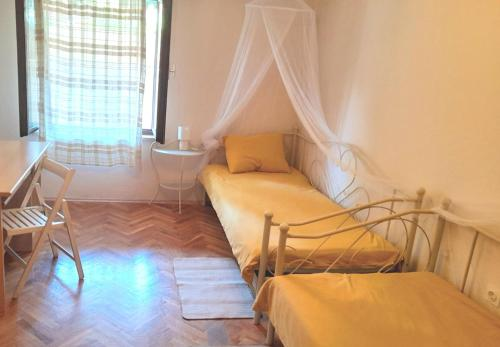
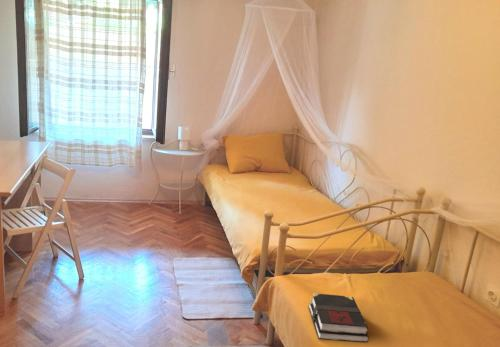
+ book [307,292,370,344]
